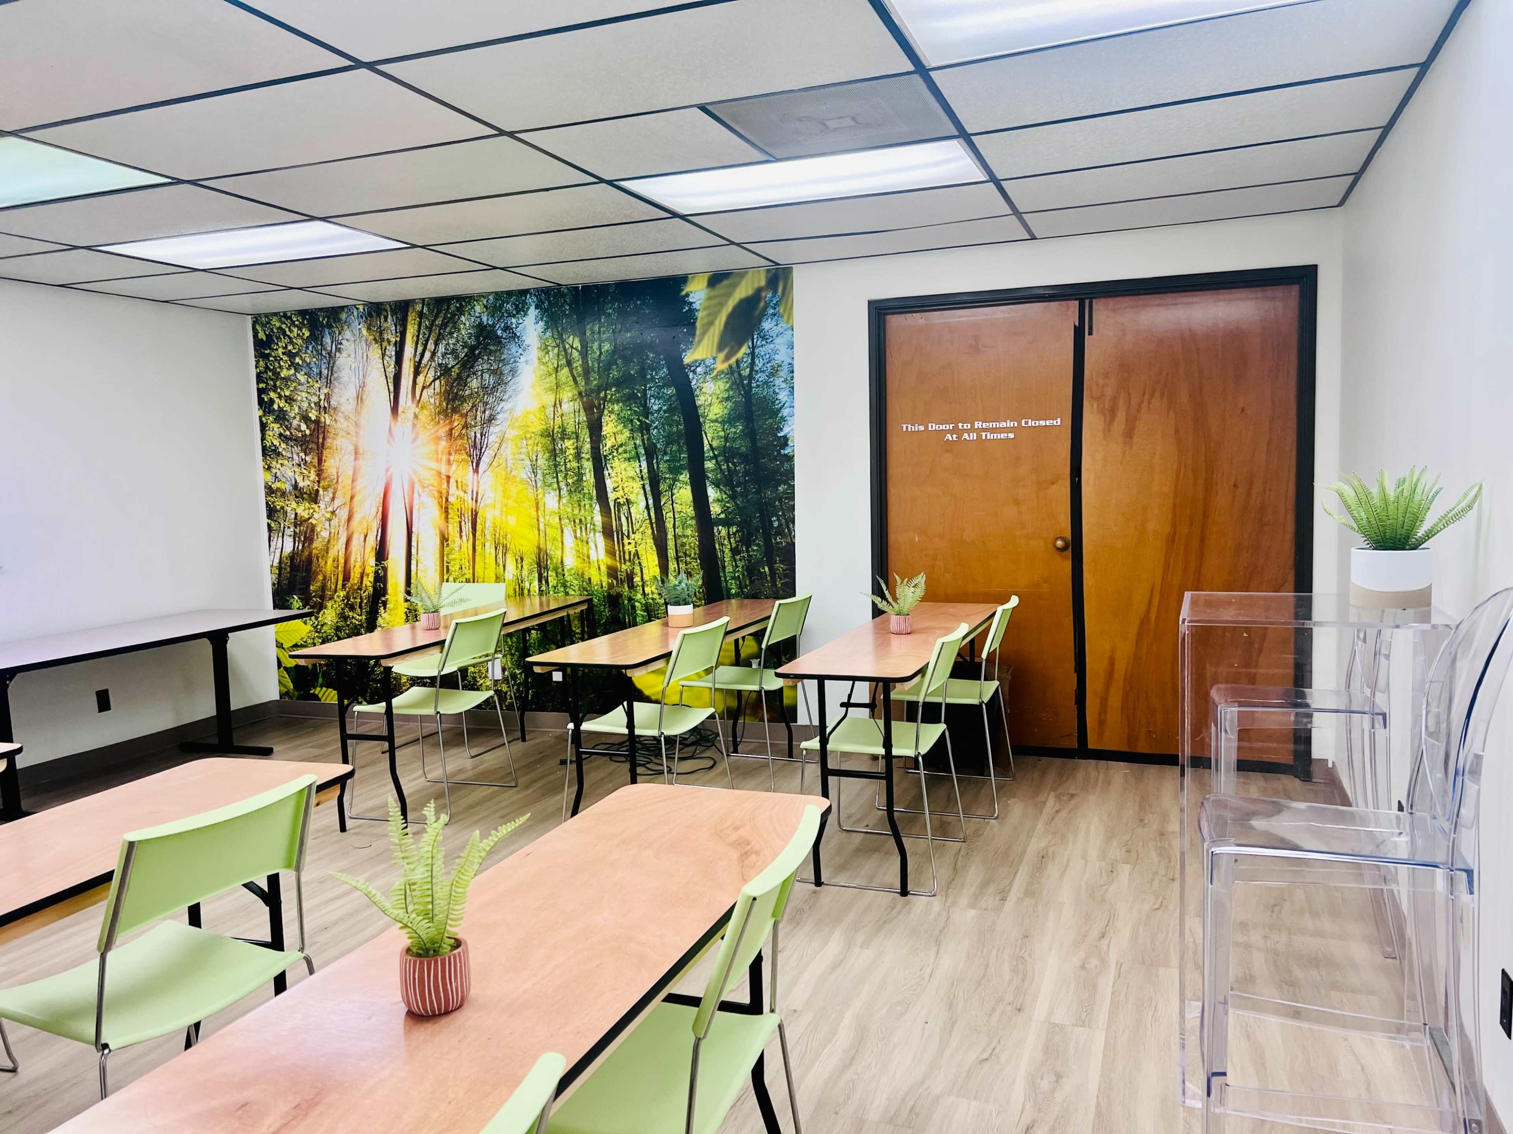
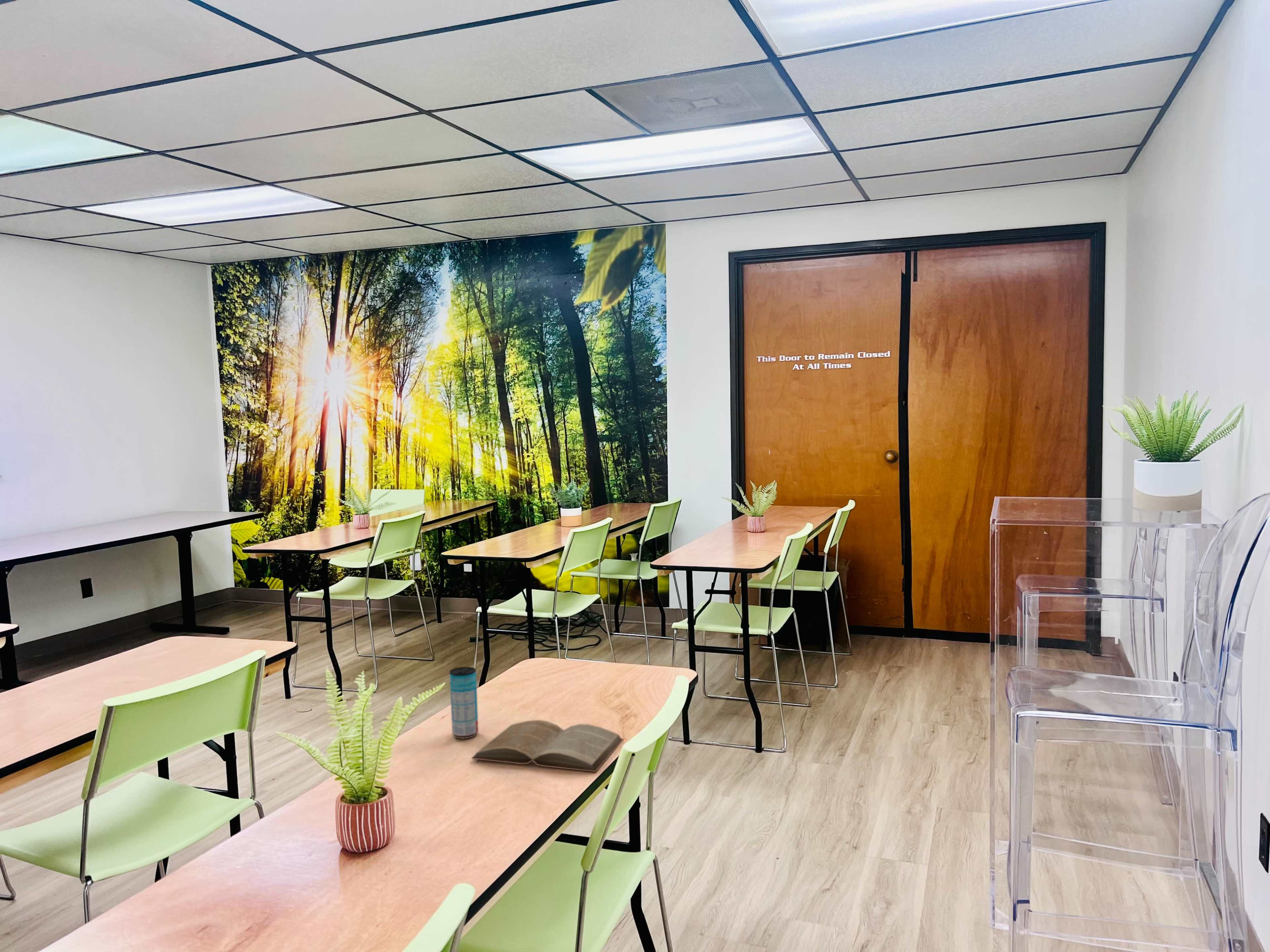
+ beverage can [449,666,479,739]
+ book [471,720,624,772]
